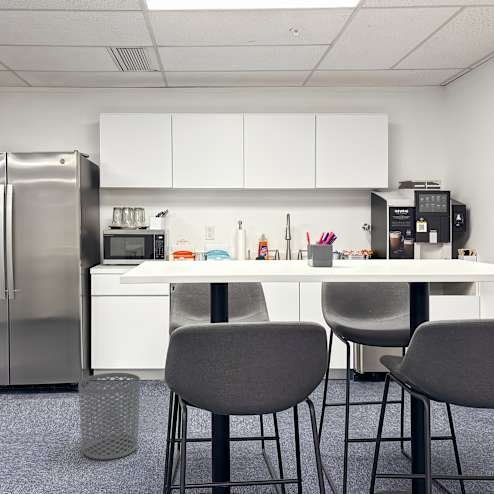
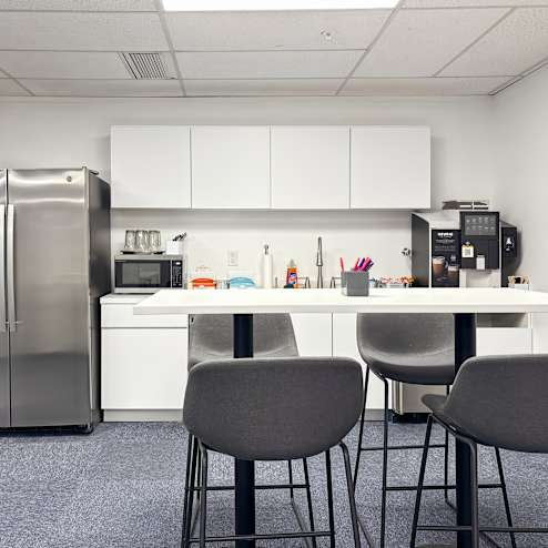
- waste bin [78,372,141,461]
